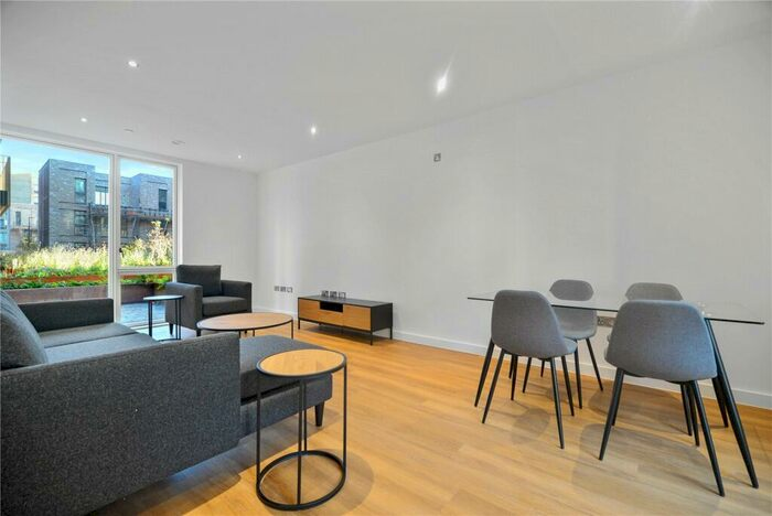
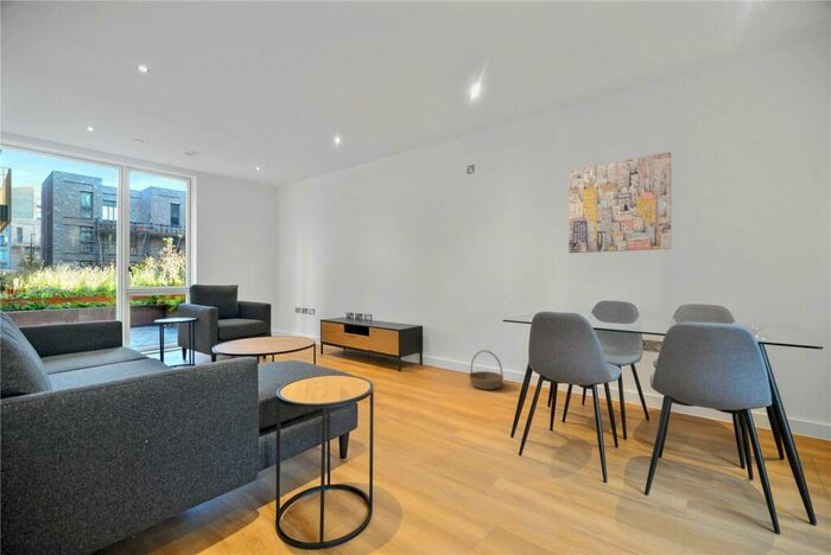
+ wall art [567,151,672,254]
+ basket [468,350,505,391]
